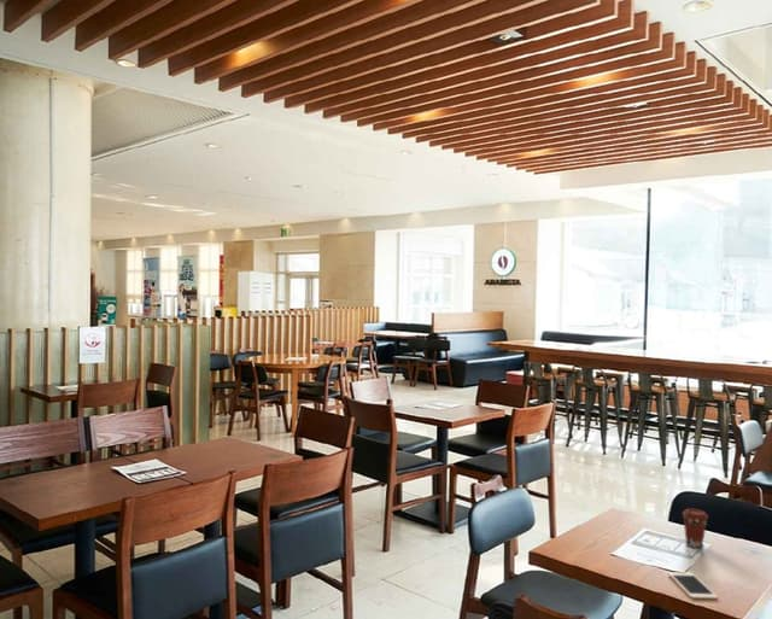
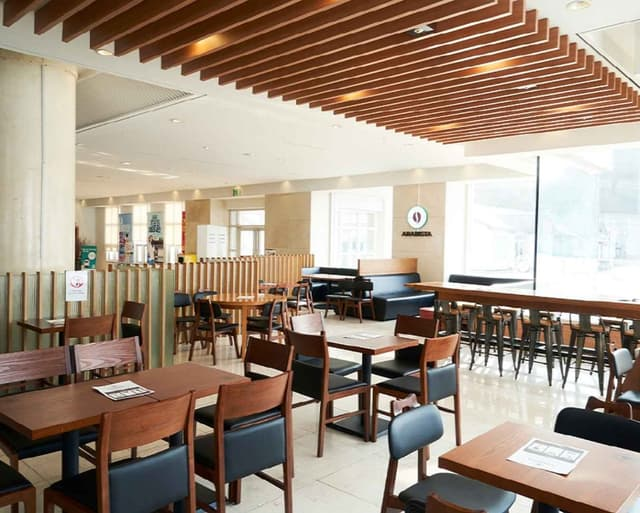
- cell phone [667,571,719,600]
- coffee cup [682,508,709,549]
